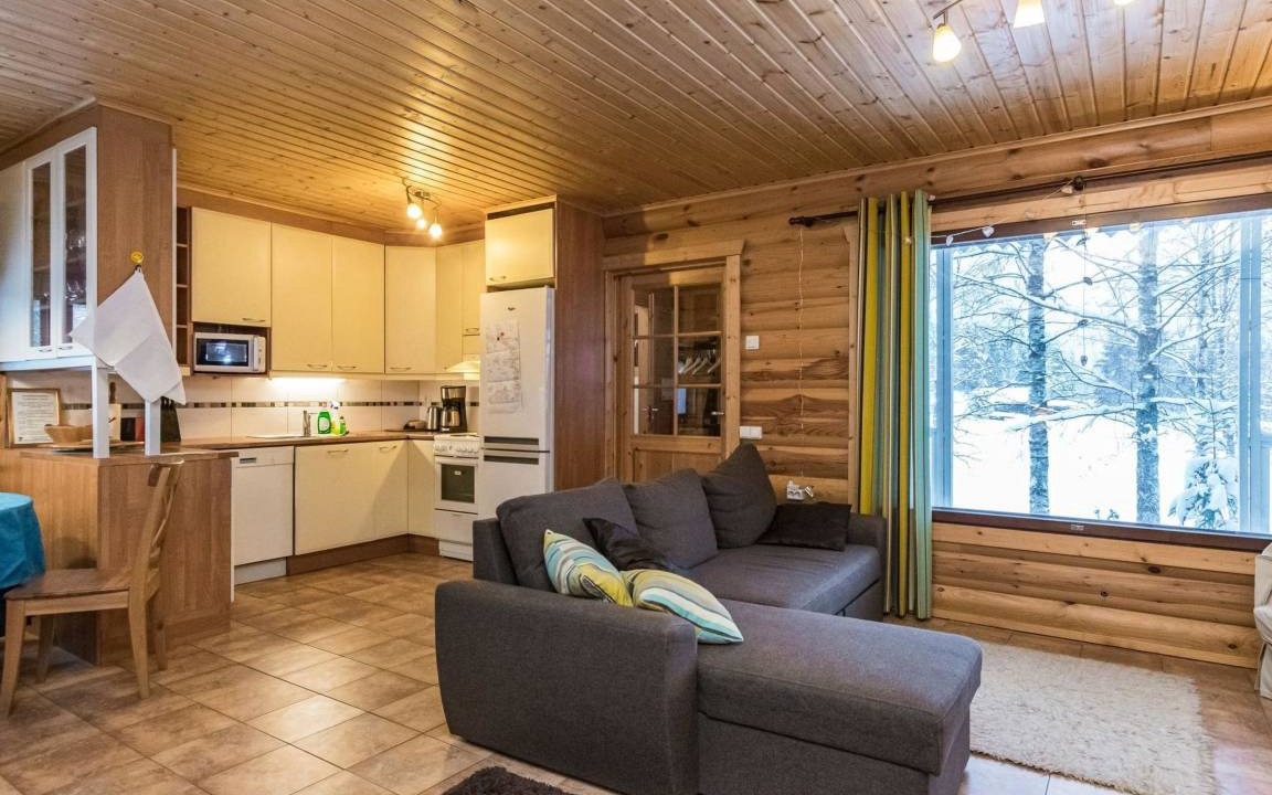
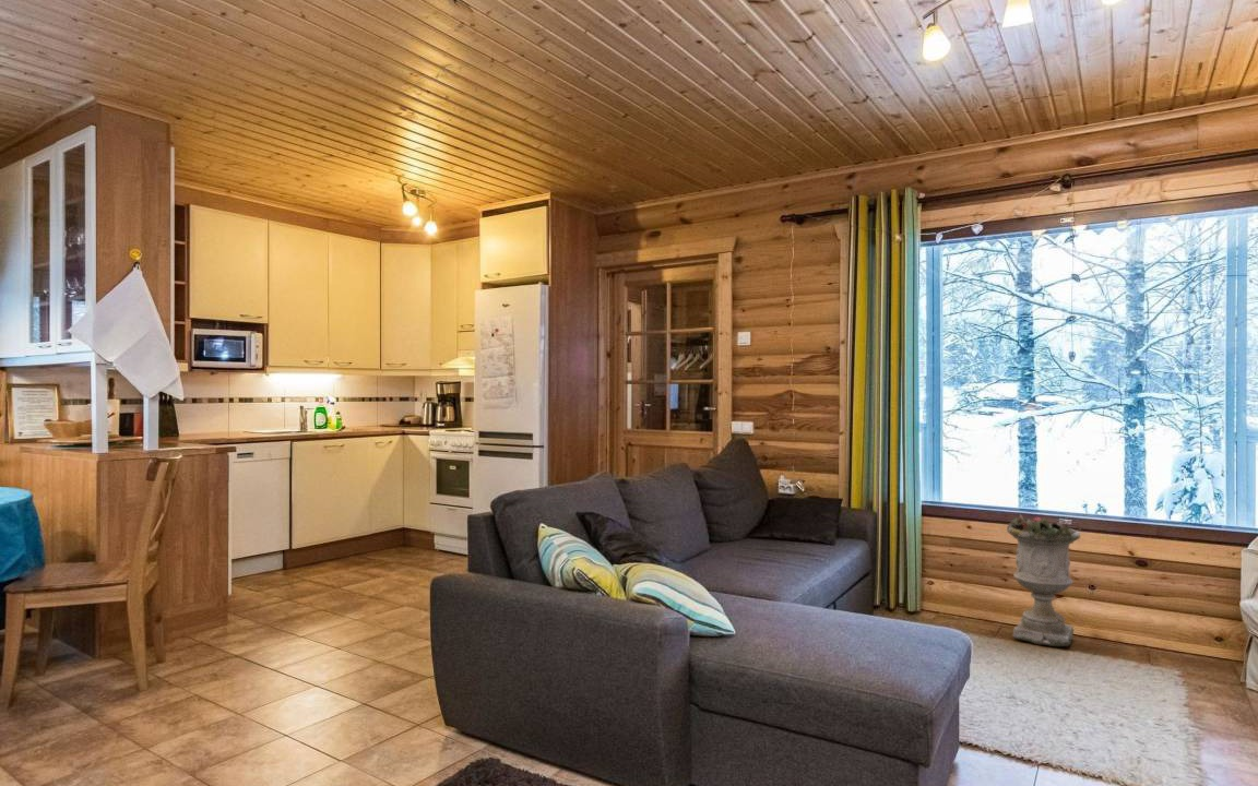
+ planter [1006,513,1081,647]
